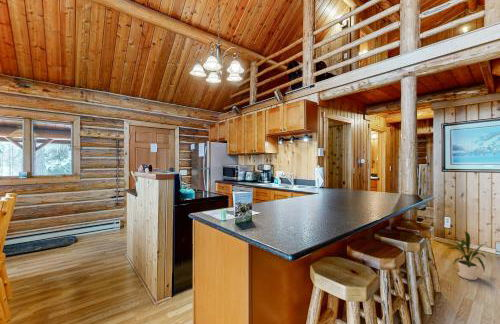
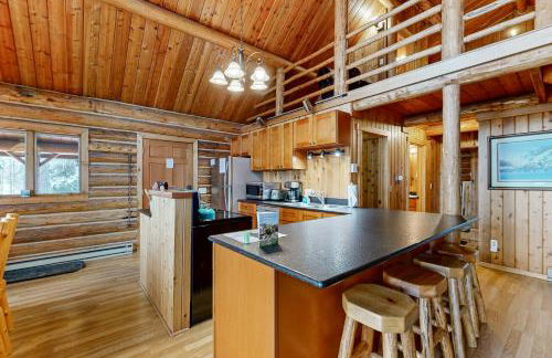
- house plant [443,230,490,281]
